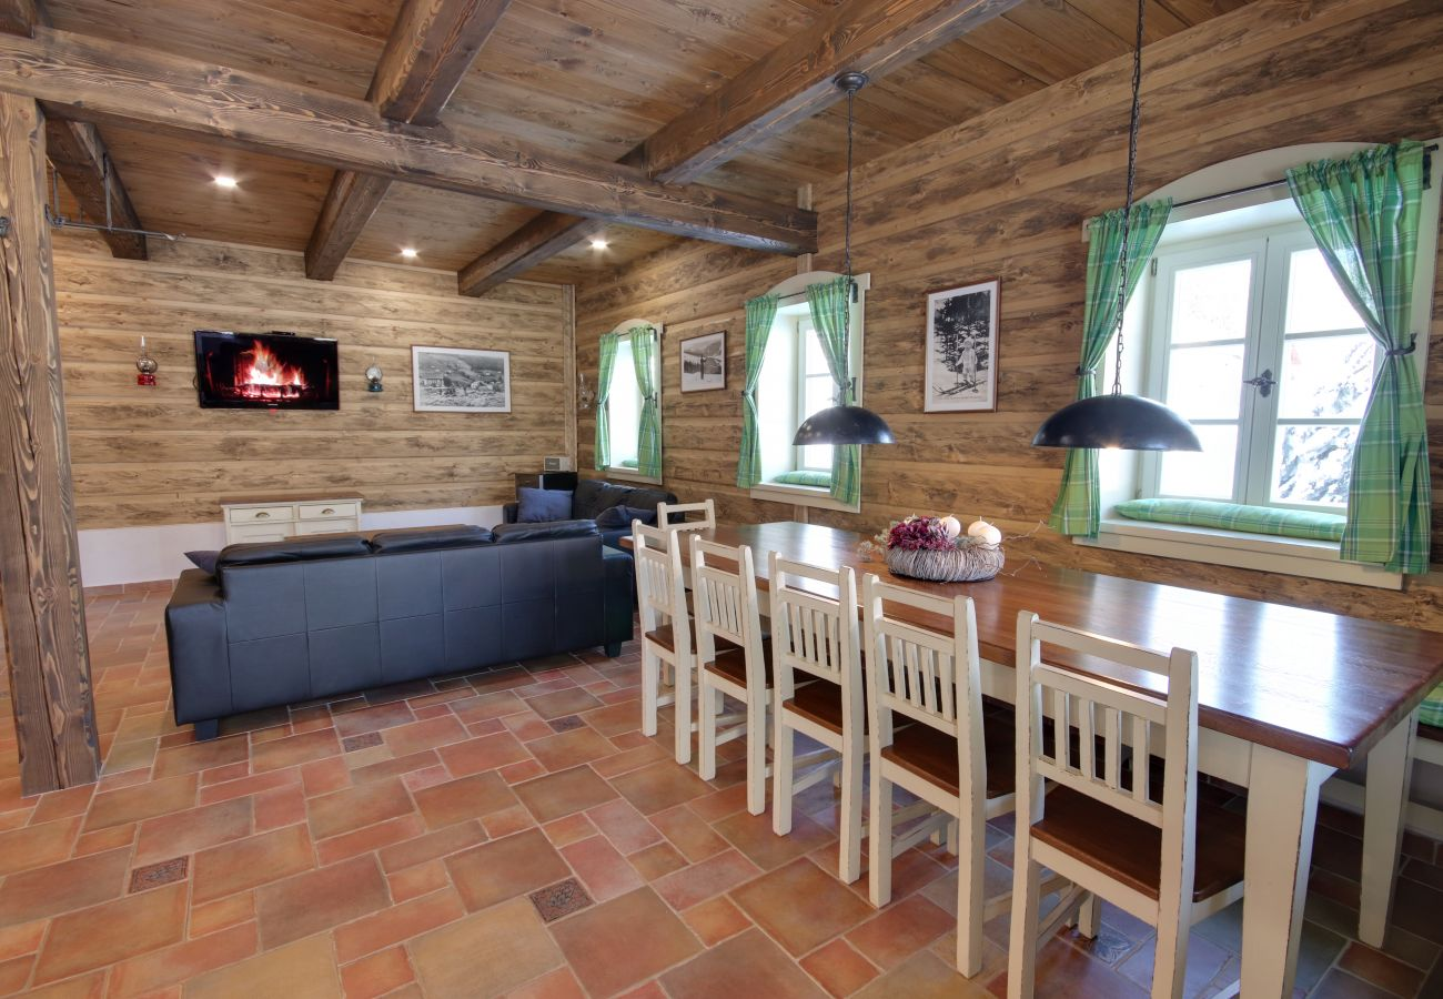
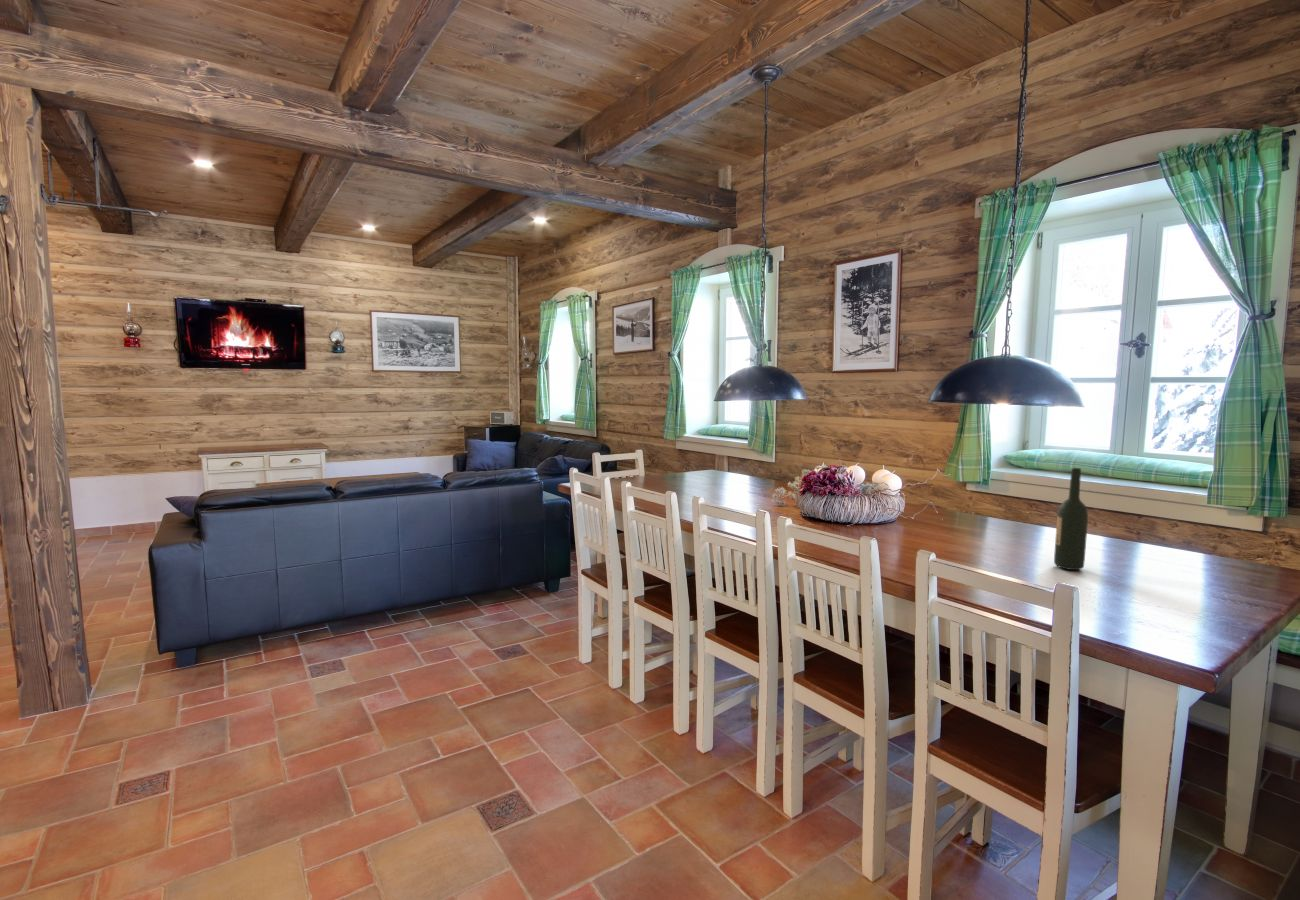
+ wine bottle [1053,467,1089,571]
